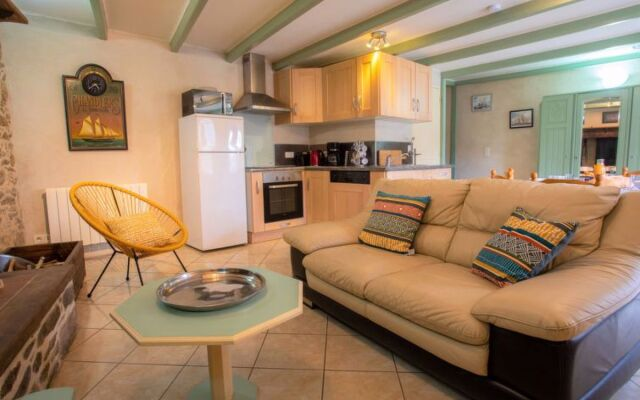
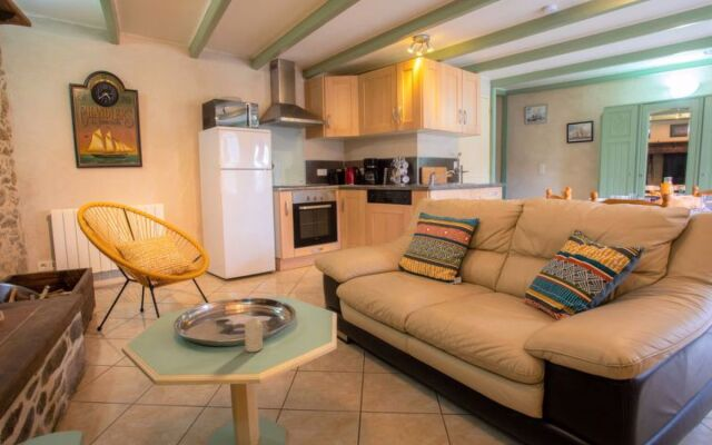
+ candle [244,317,264,353]
